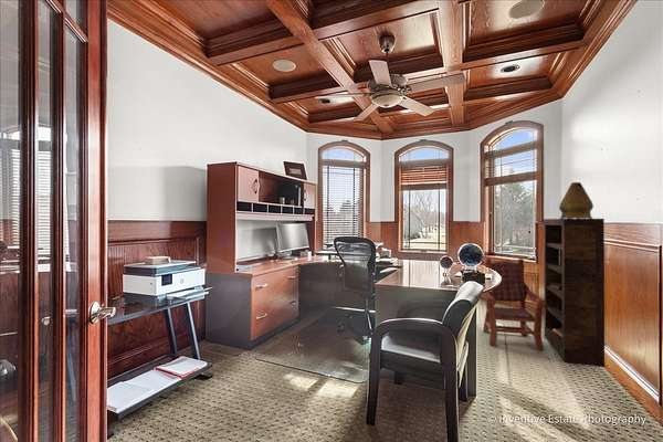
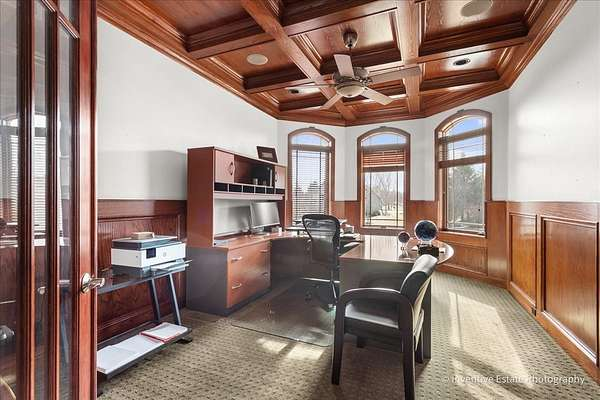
- armchair [482,257,547,351]
- bookcase [543,218,606,368]
- ceramic vessel [558,181,594,219]
